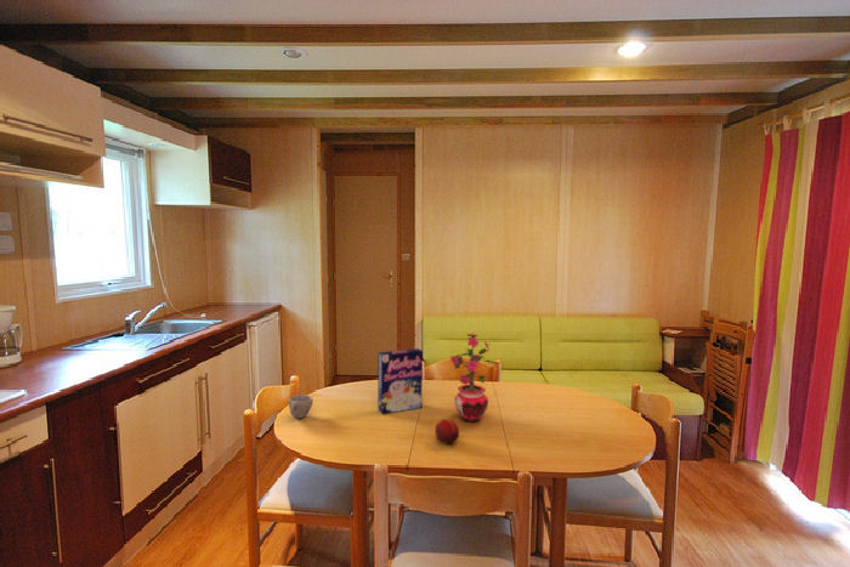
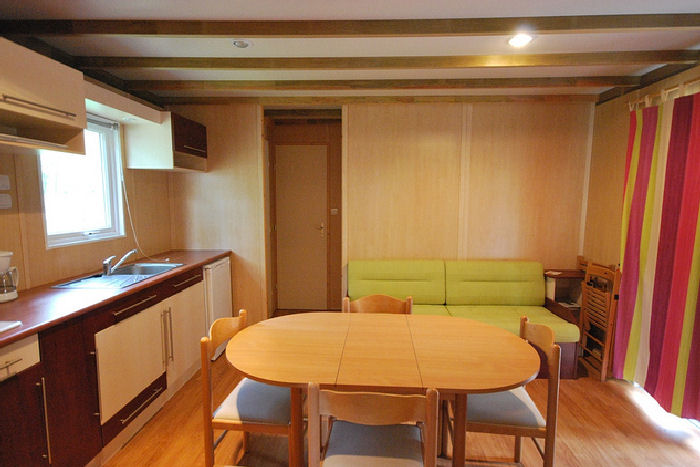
- fruit [433,419,460,444]
- cereal box [376,347,424,415]
- cup [287,393,314,419]
- potted plant [449,330,500,424]
